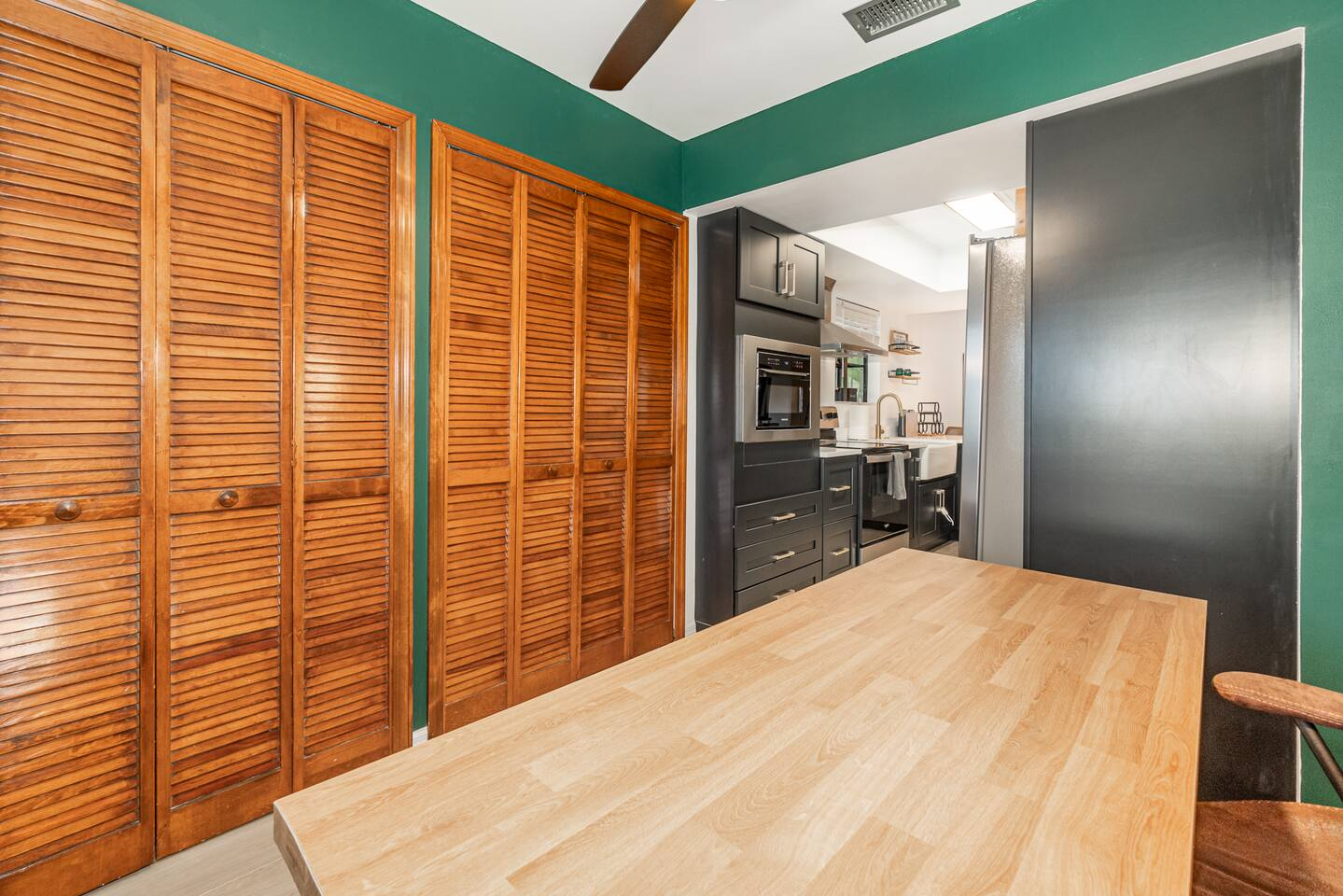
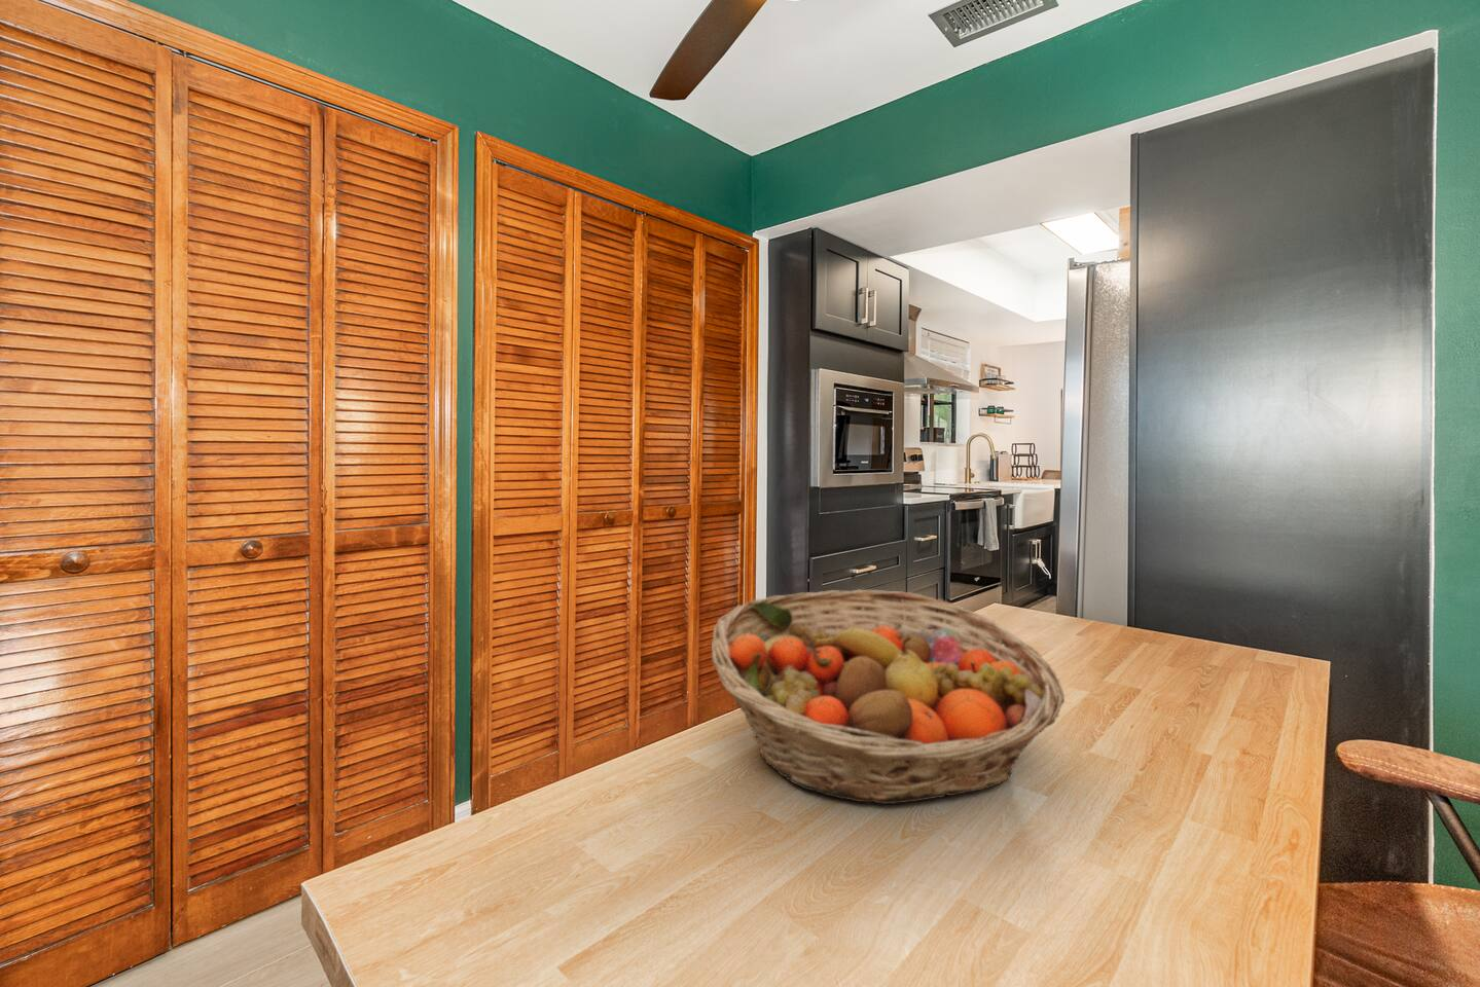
+ fruit basket [711,589,1066,805]
